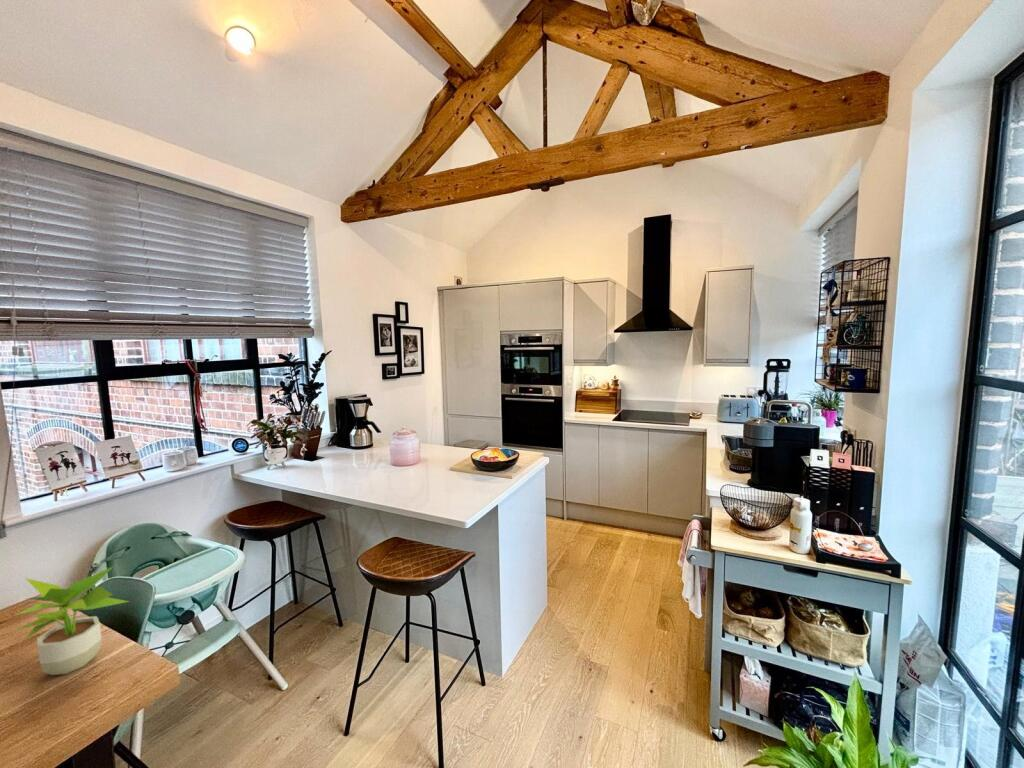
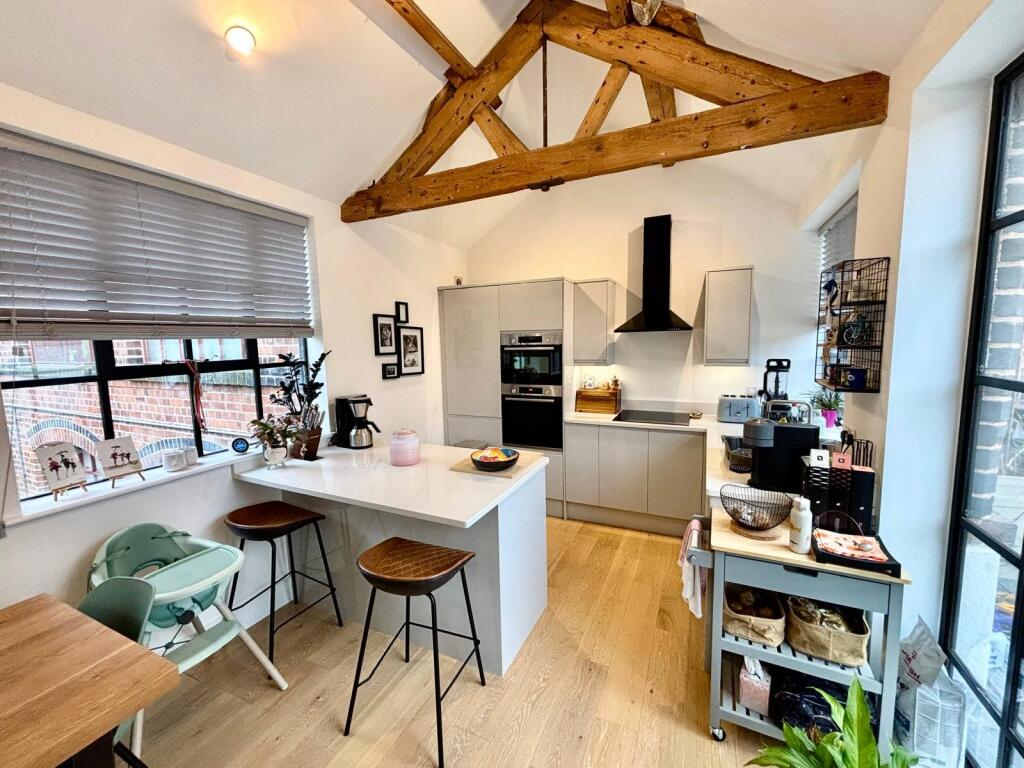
- potted plant [13,565,131,676]
